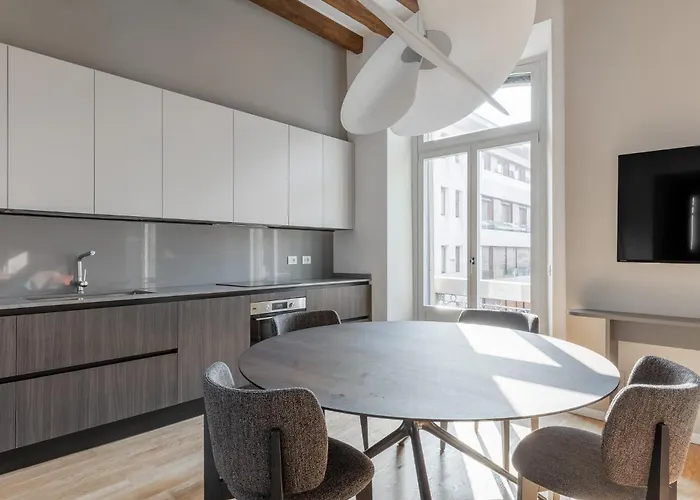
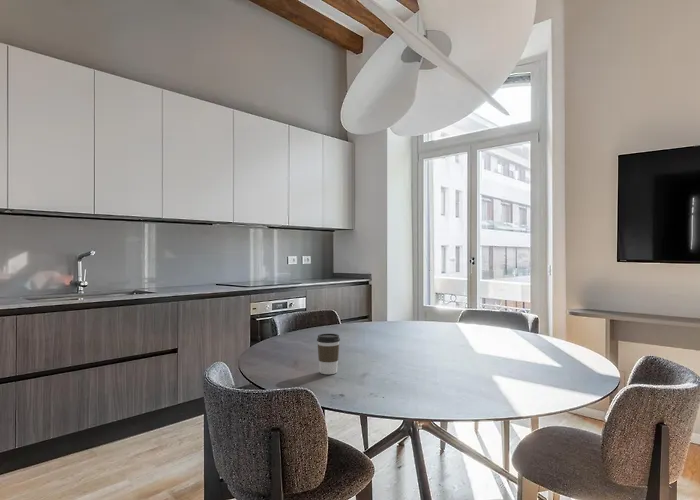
+ coffee cup [316,333,341,375]
